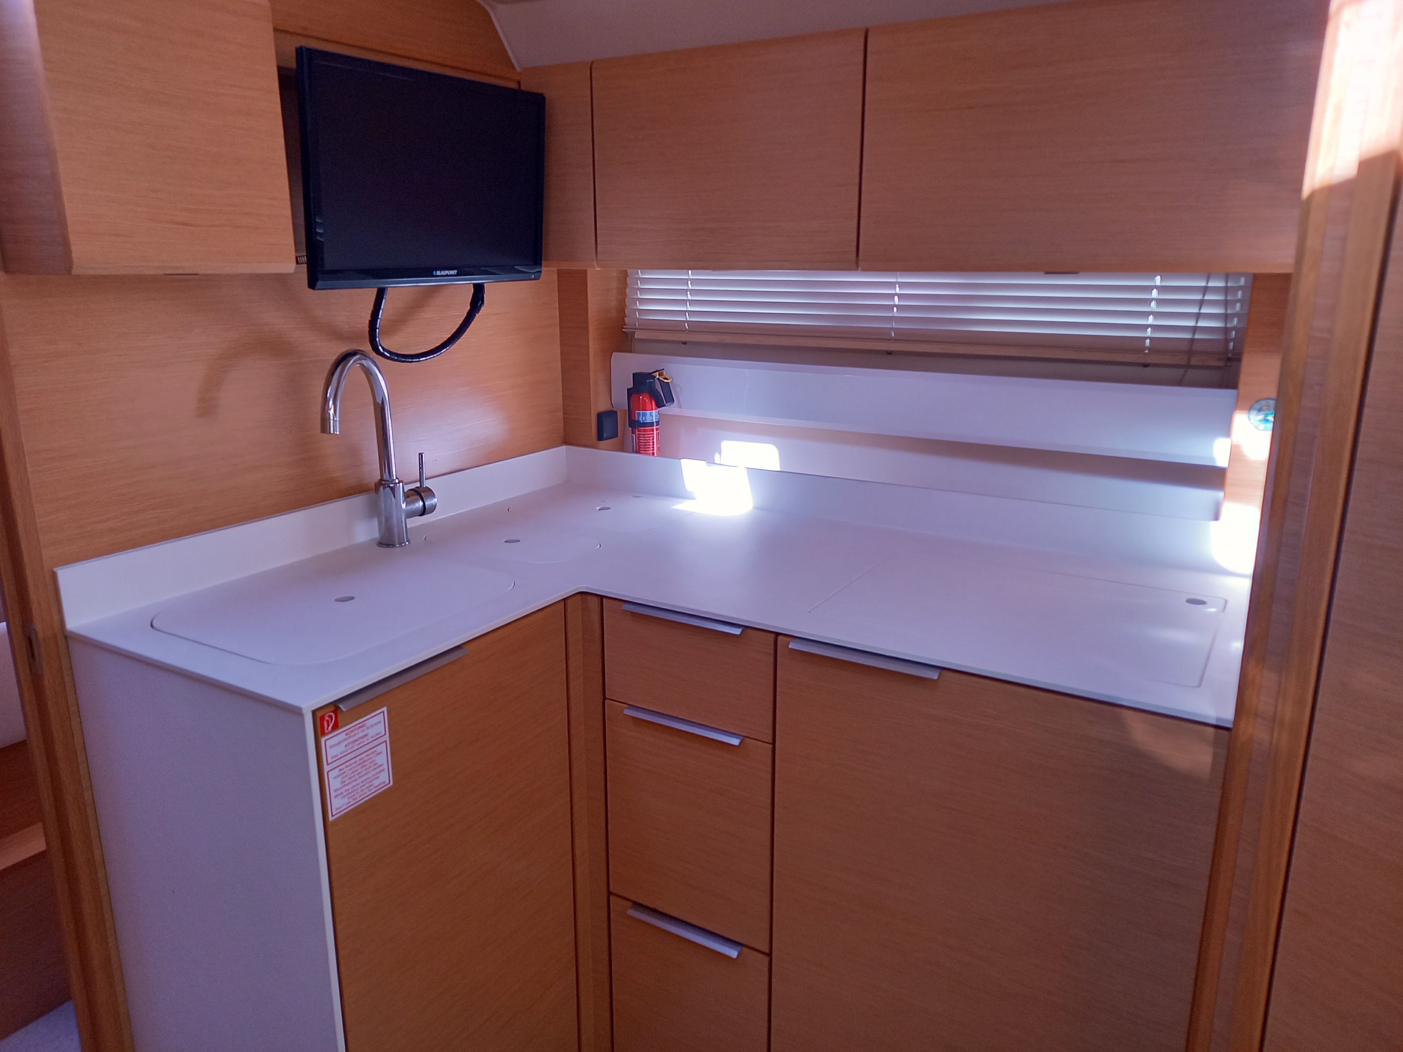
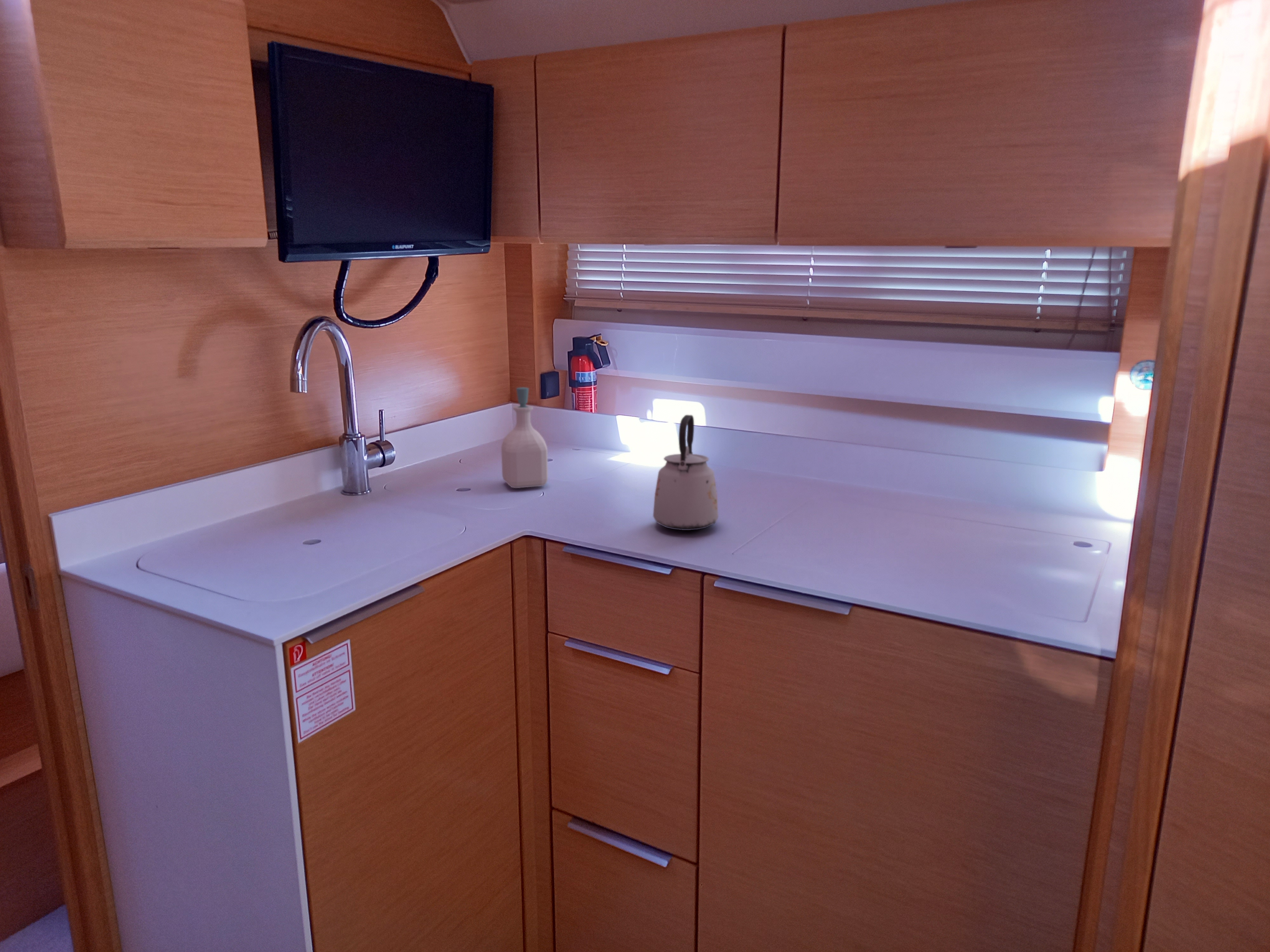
+ kettle [653,414,719,531]
+ soap bottle [501,387,548,488]
